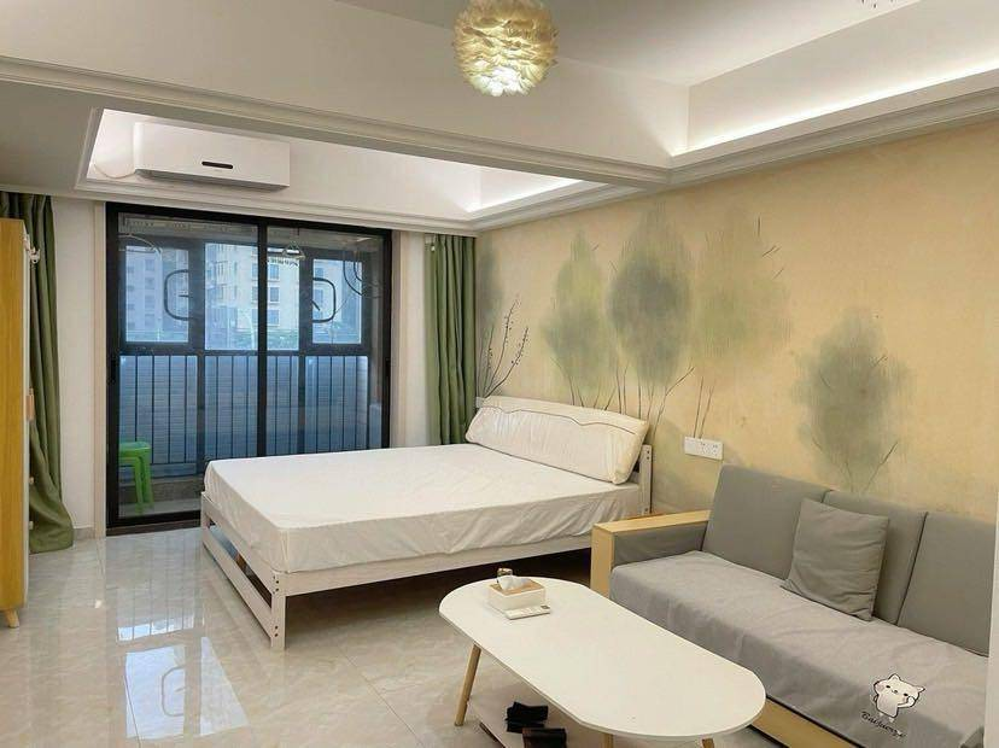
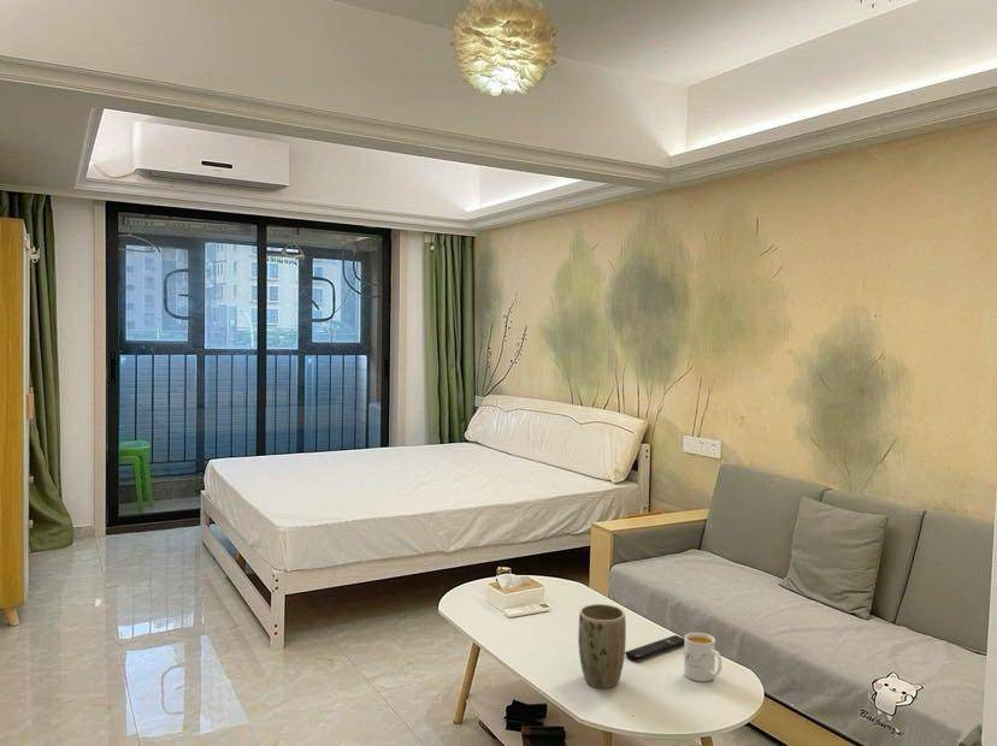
+ mug [683,632,722,682]
+ remote control [625,634,685,662]
+ plant pot [577,603,627,689]
